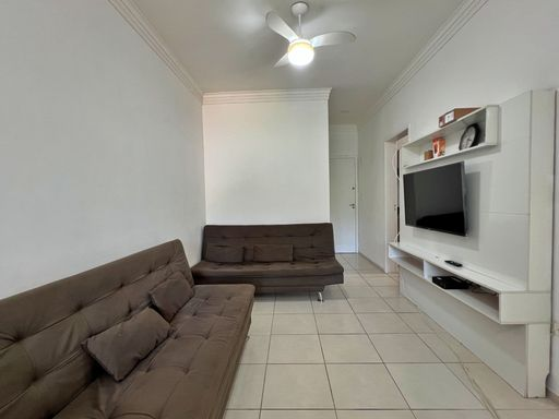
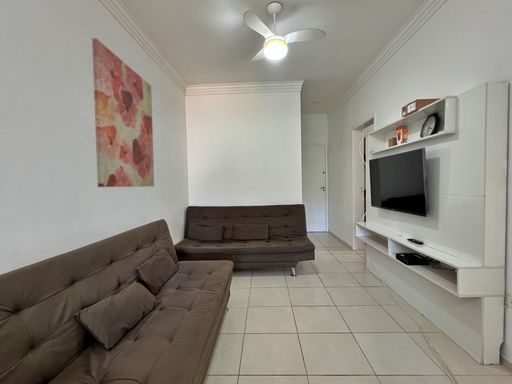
+ wall art [91,37,155,188]
